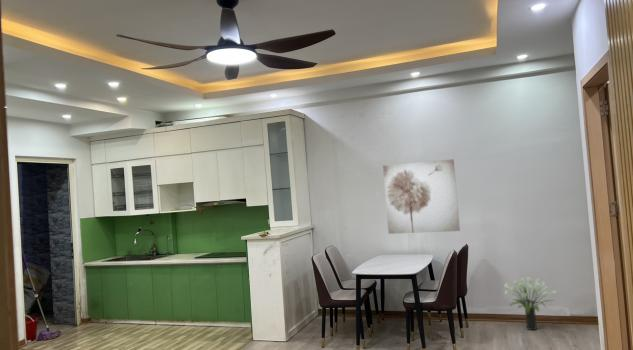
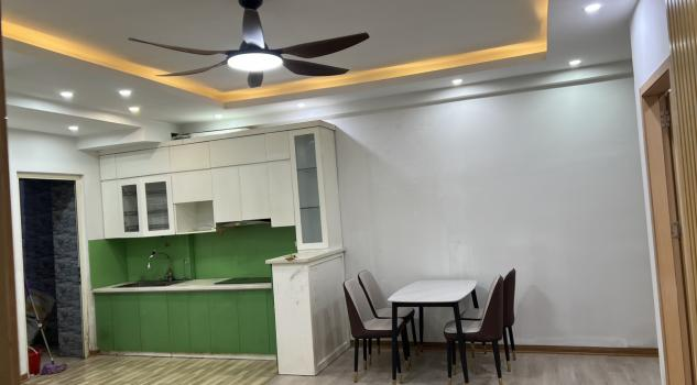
- potted plant [503,276,558,331]
- wall art [382,158,461,235]
